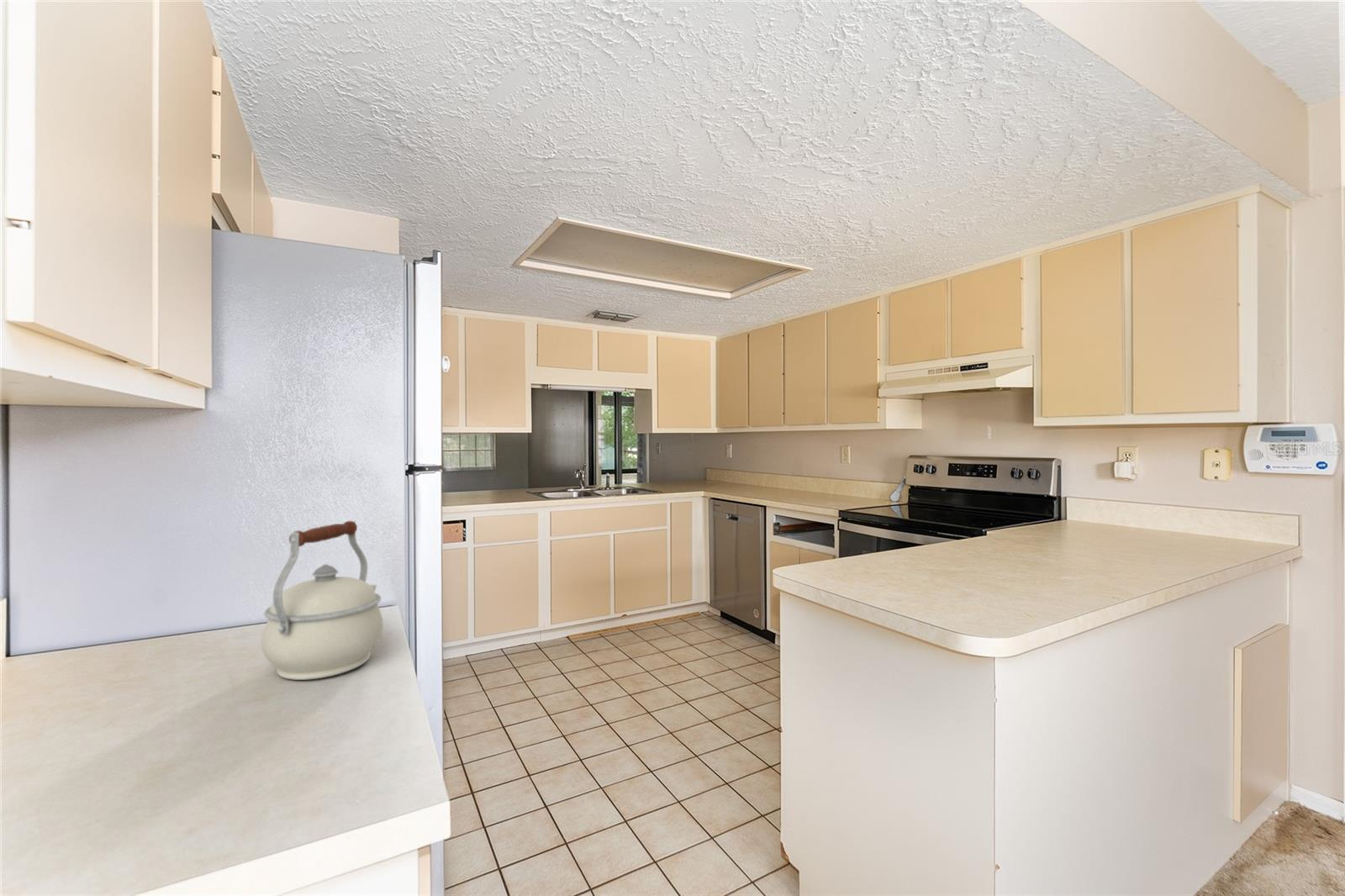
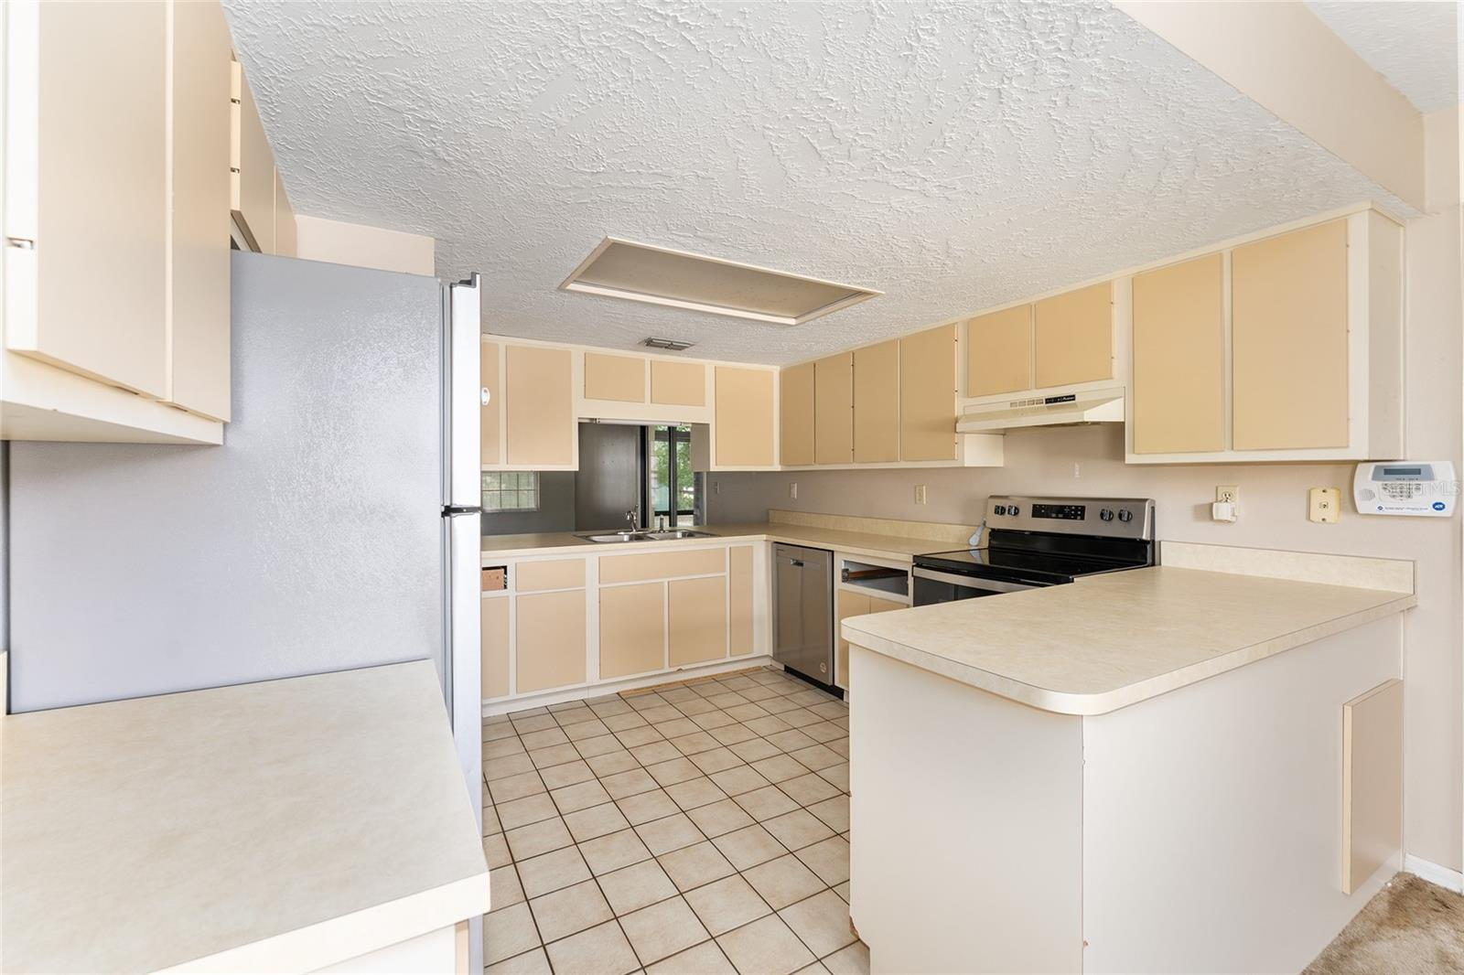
- kettle [261,520,384,681]
